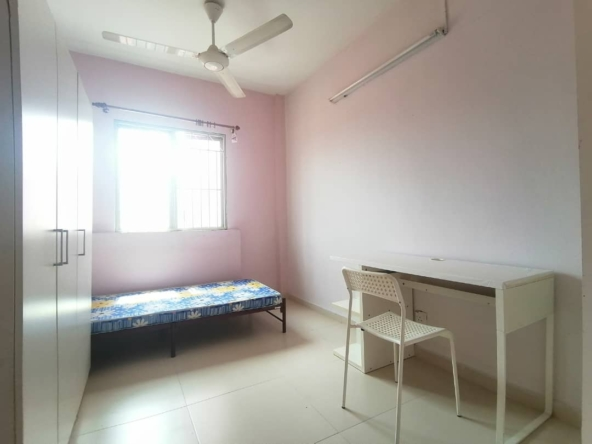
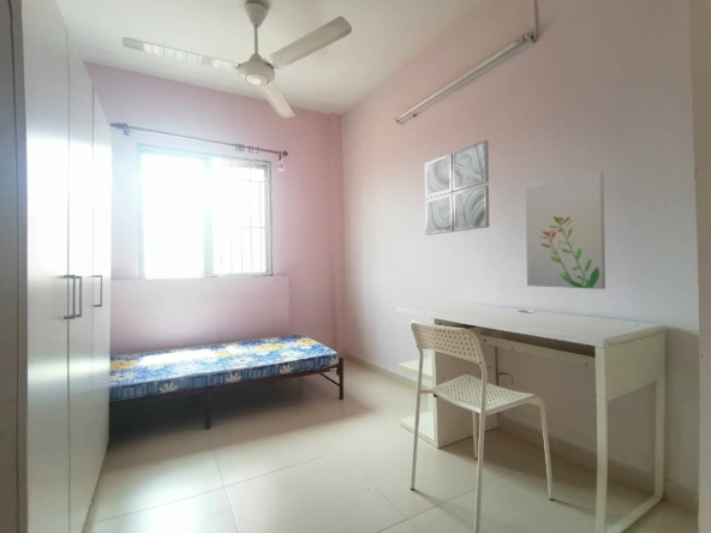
+ wall art [424,139,490,236]
+ wall art [525,170,607,291]
